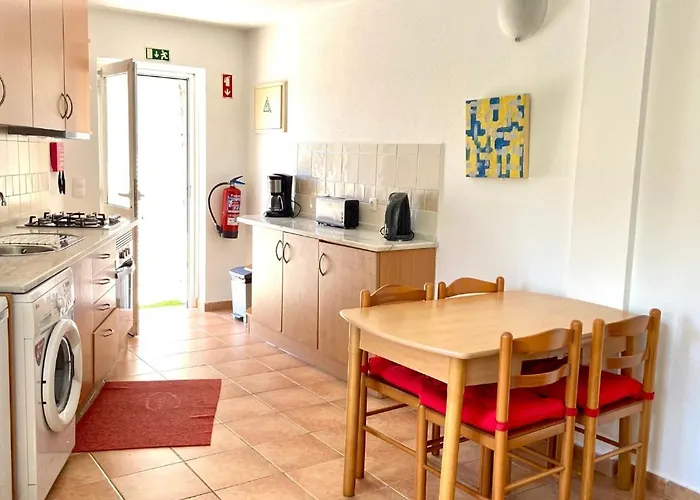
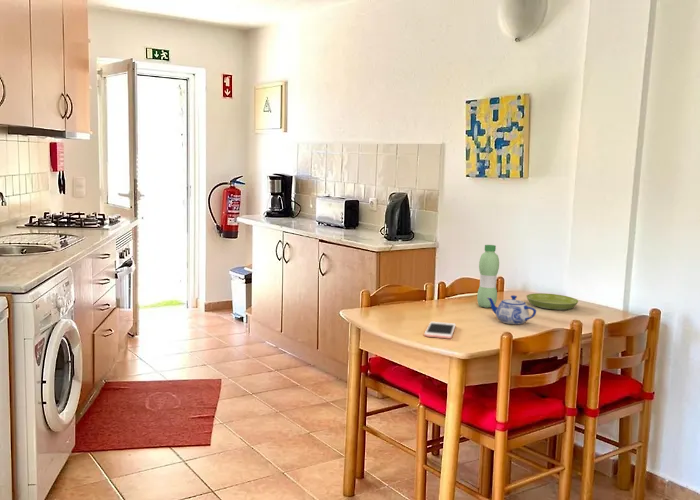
+ cell phone [424,321,457,340]
+ saucer [525,292,579,311]
+ water bottle [476,244,500,309]
+ teapot [487,294,537,325]
